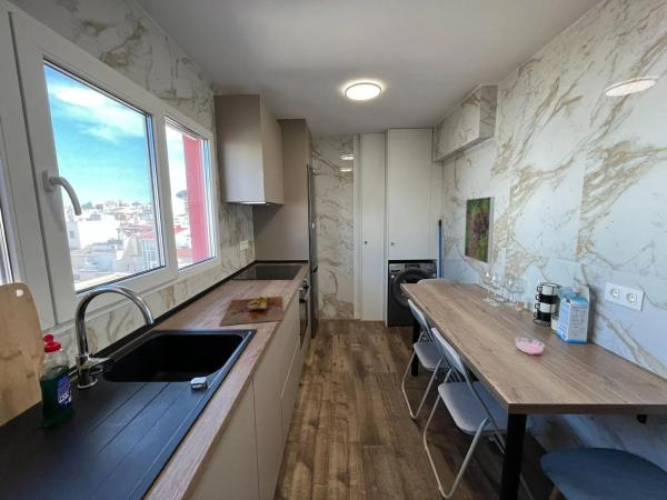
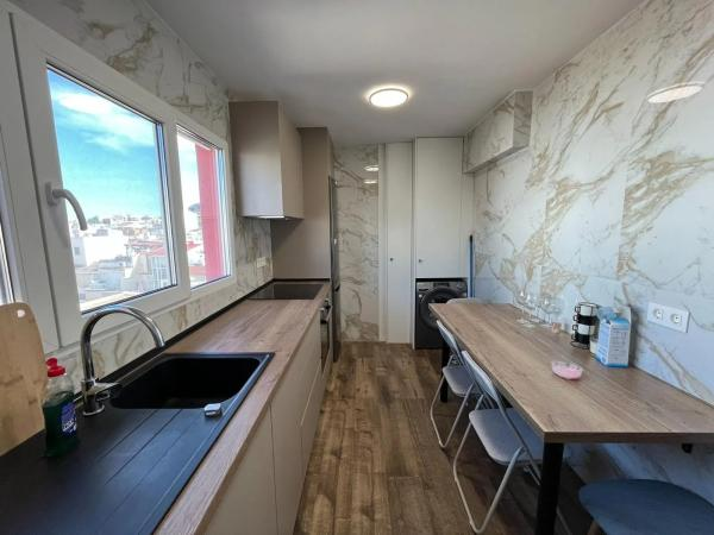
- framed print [464,196,496,264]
- cutting board [218,294,285,327]
